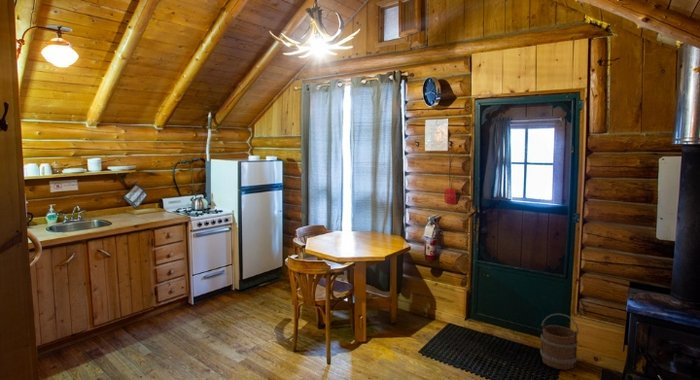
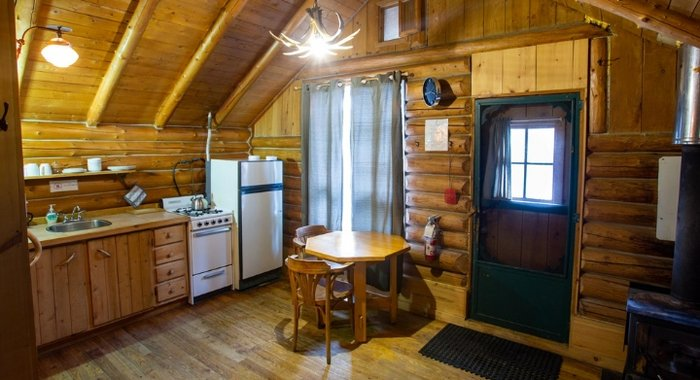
- bucket [539,313,579,371]
